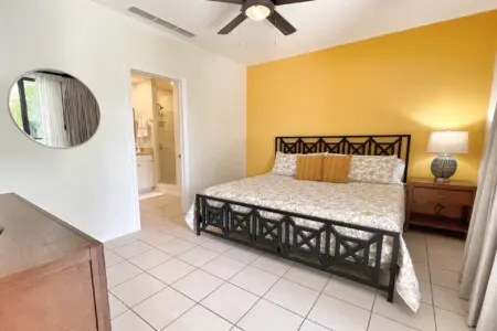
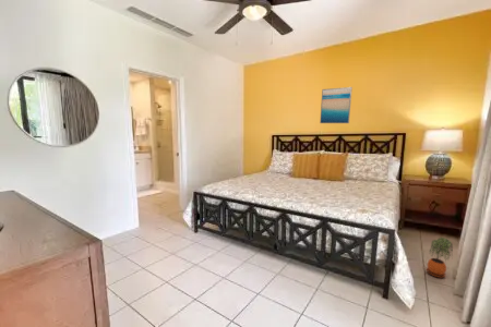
+ wall art [319,86,354,124]
+ potted plant [426,237,454,278]
